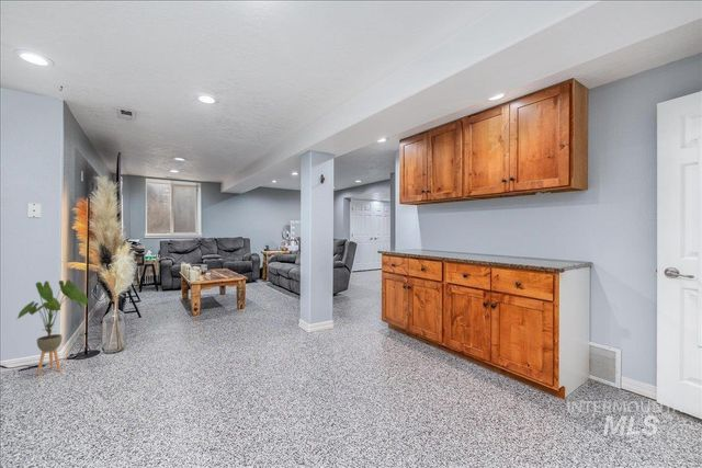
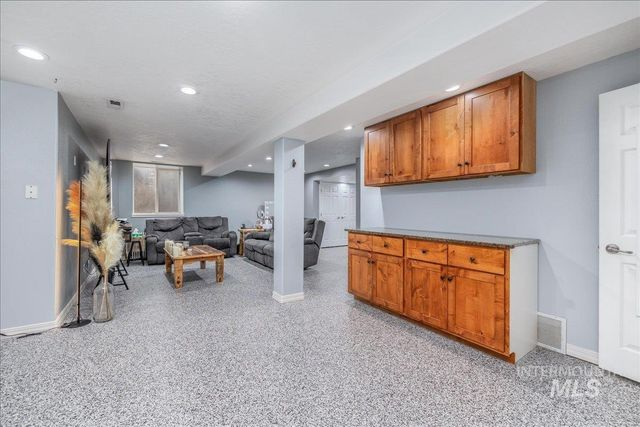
- house plant [16,278,89,376]
